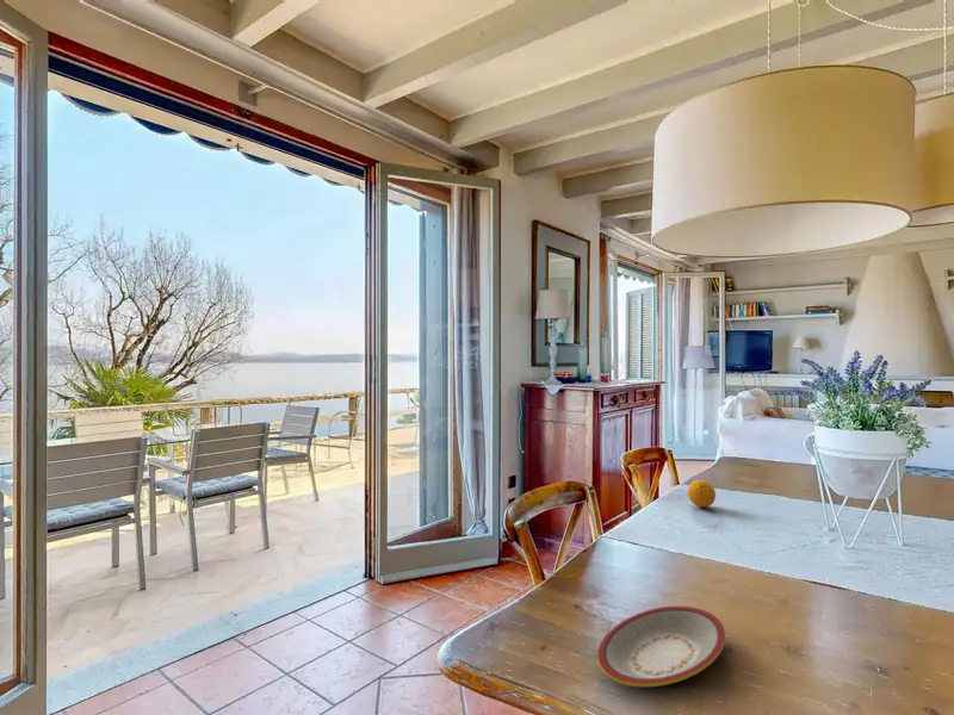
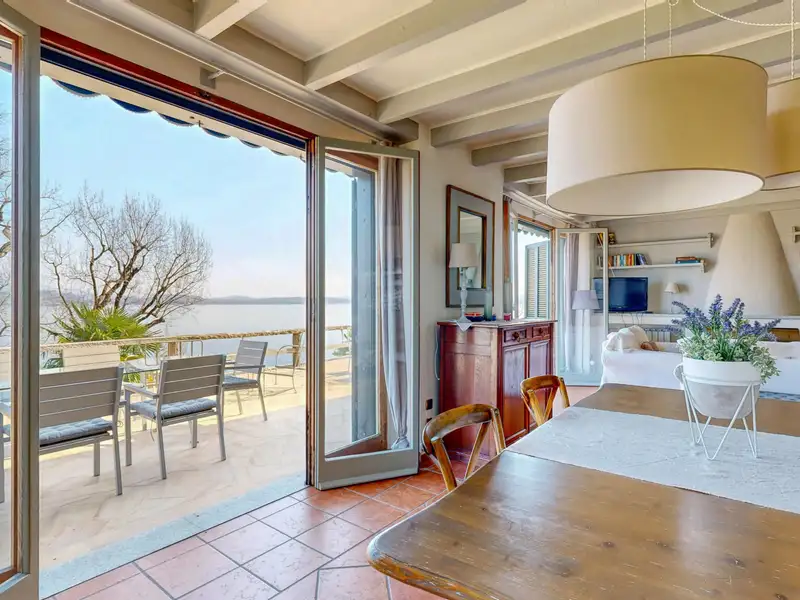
- fruit [687,479,717,509]
- plate [596,605,726,688]
